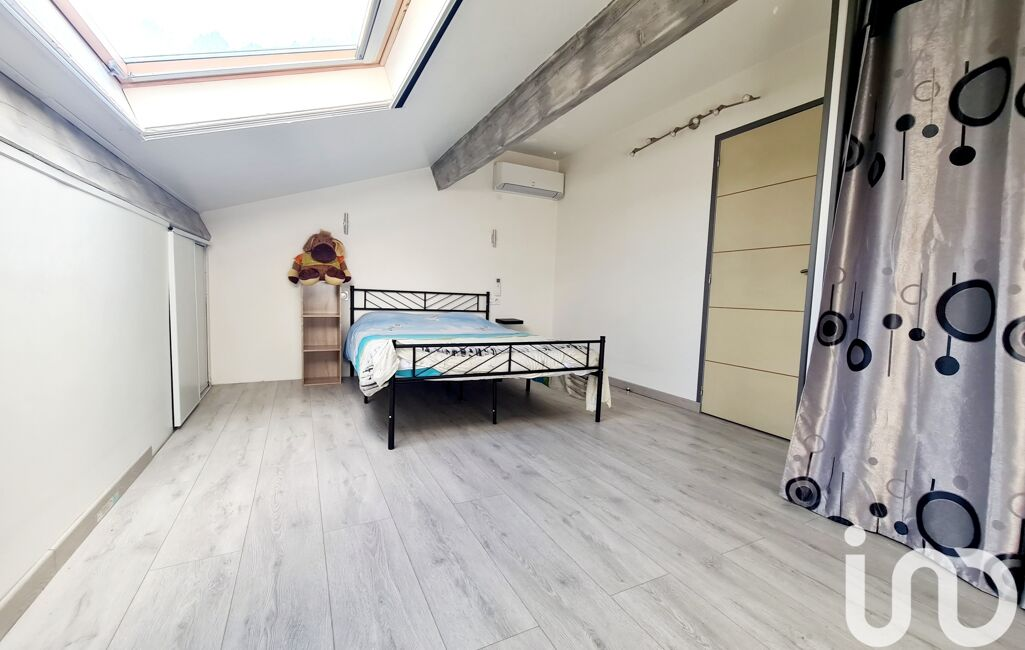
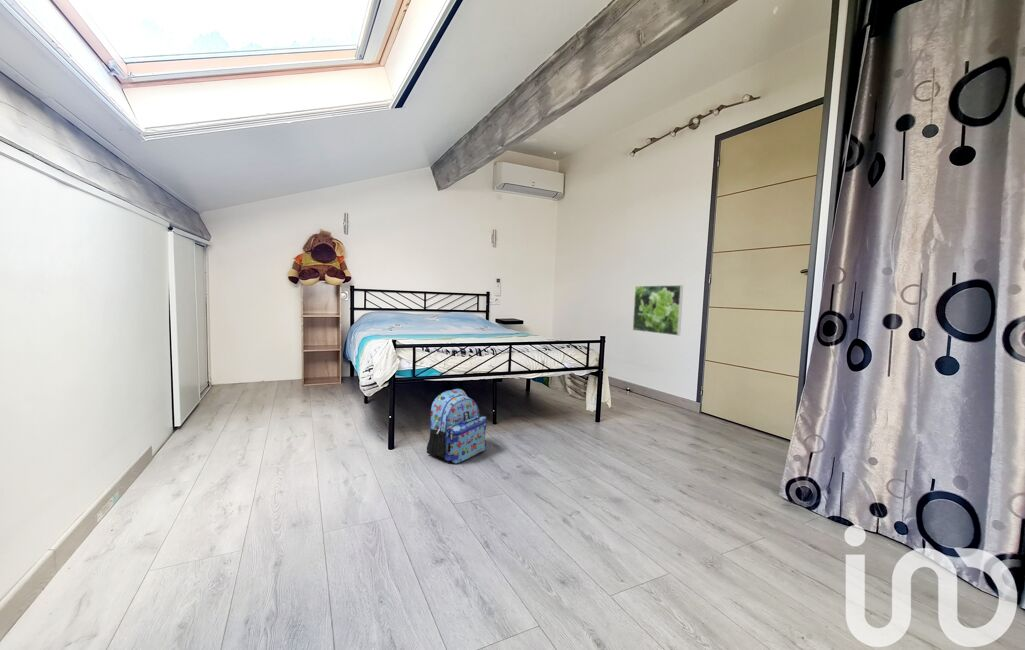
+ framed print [632,284,684,337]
+ backpack [426,388,487,464]
